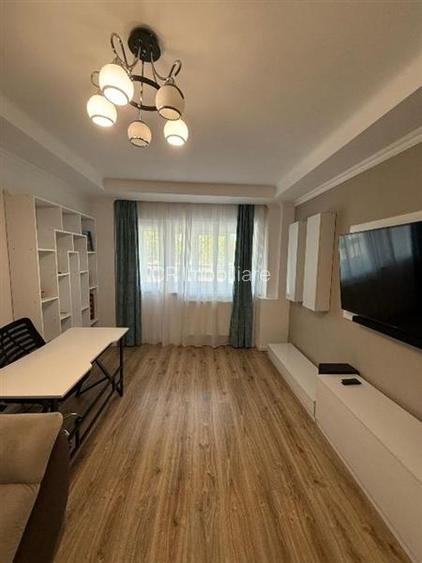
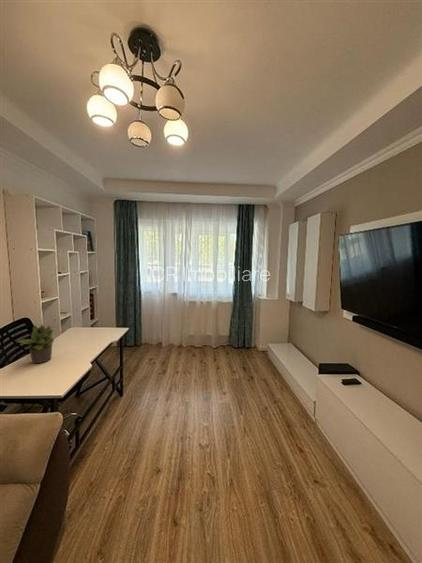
+ potted plant [16,323,55,364]
